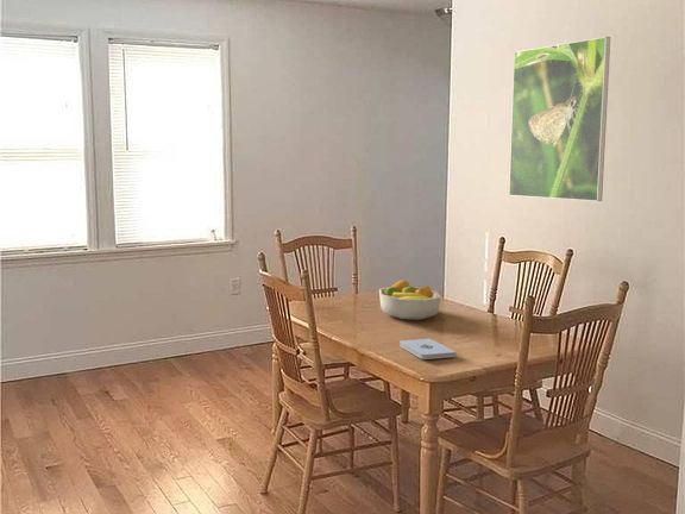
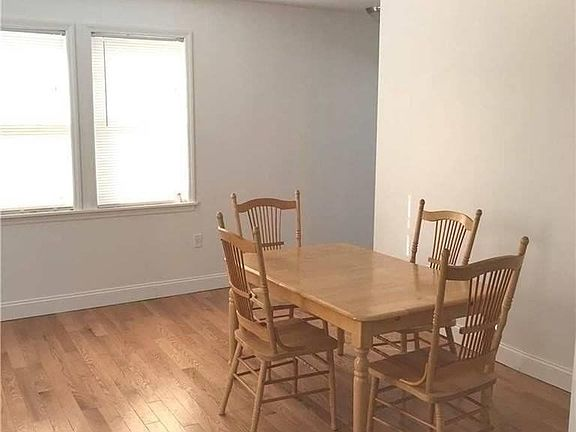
- notepad [398,338,458,361]
- fruit bowl [378,278,441,321]
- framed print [508,36,611,202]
